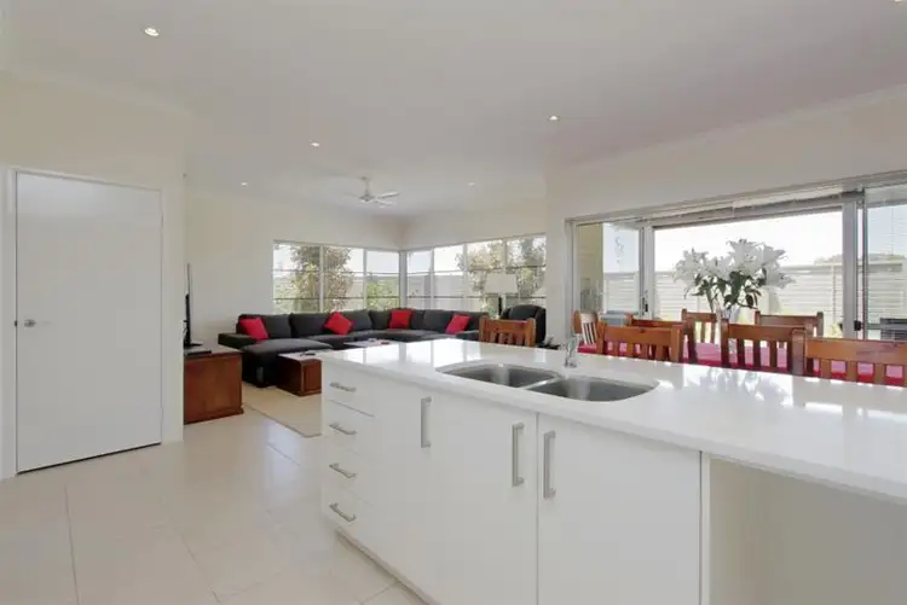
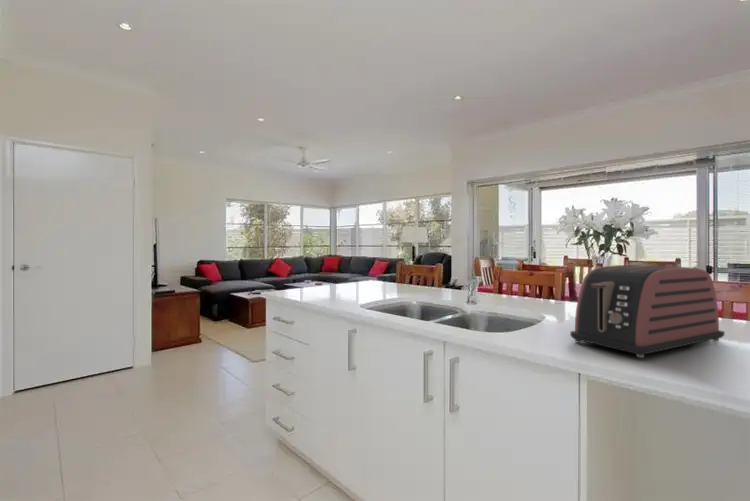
+ toaster [569,264,726,359]
